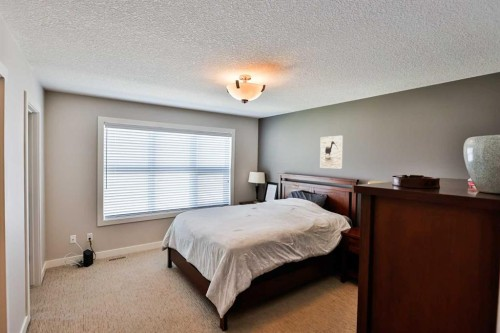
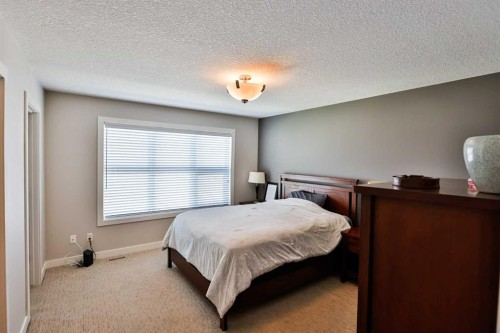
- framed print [319,135,344,170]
